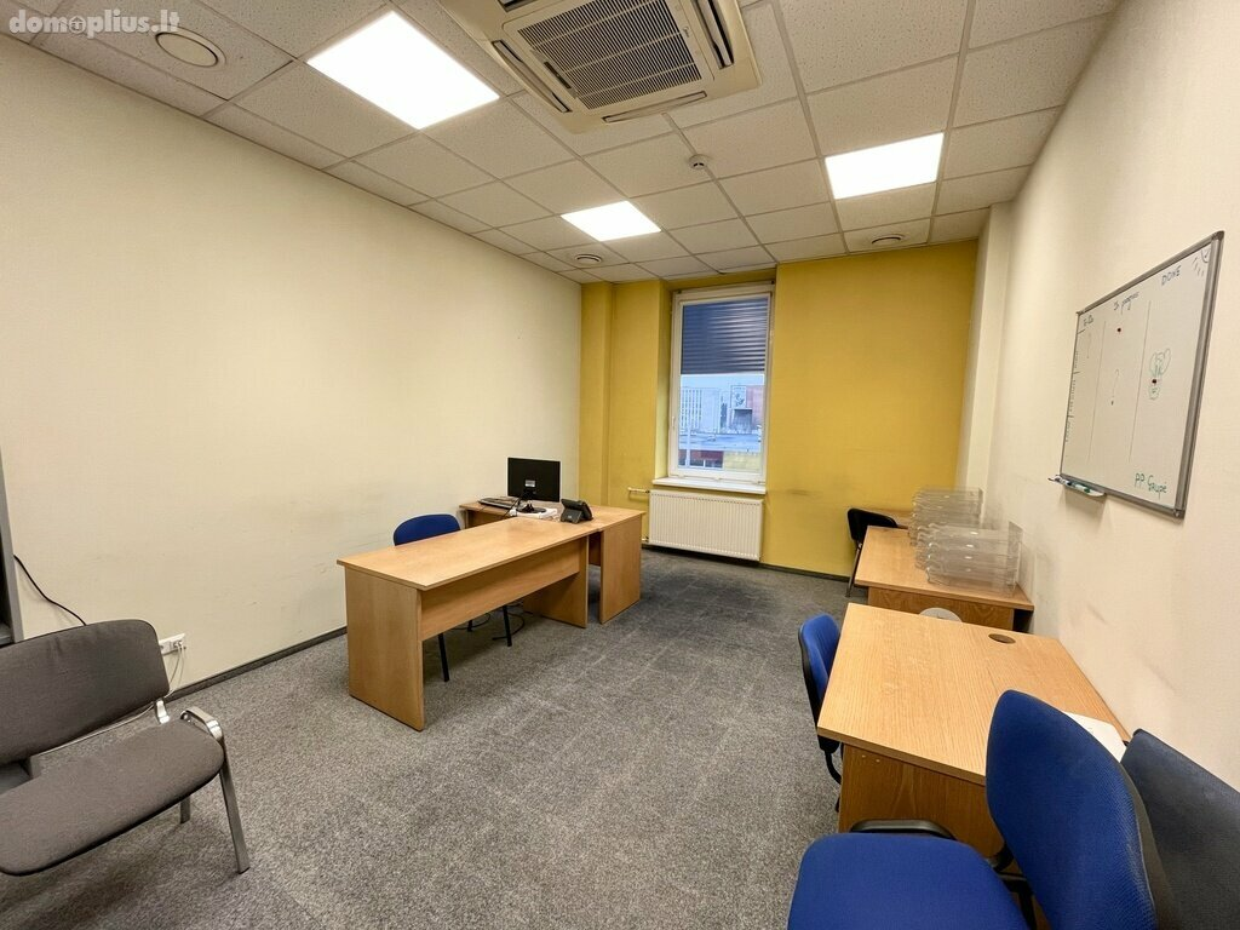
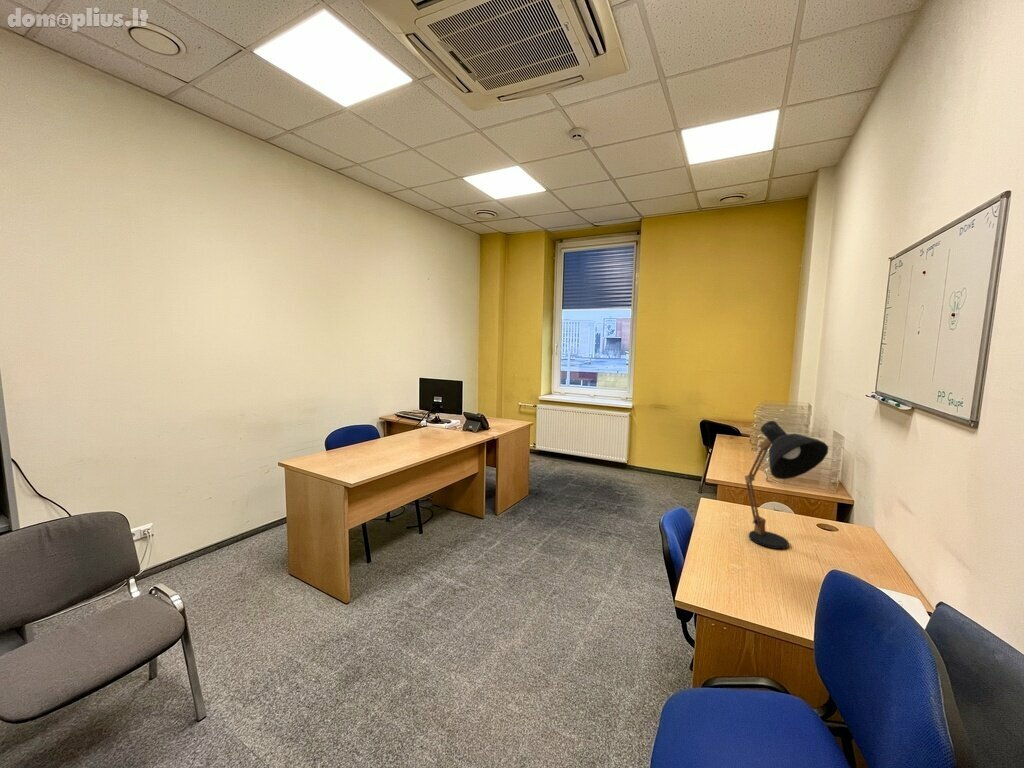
+ desk lamp [744,420,829,550]
